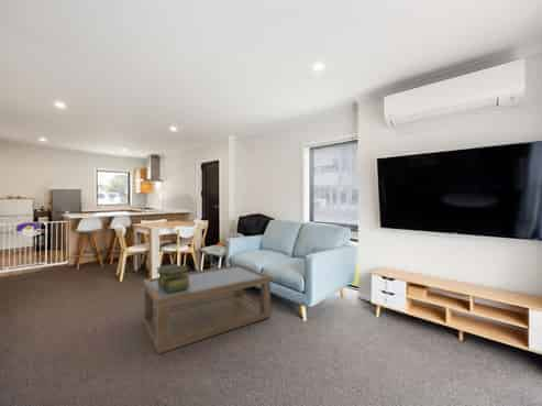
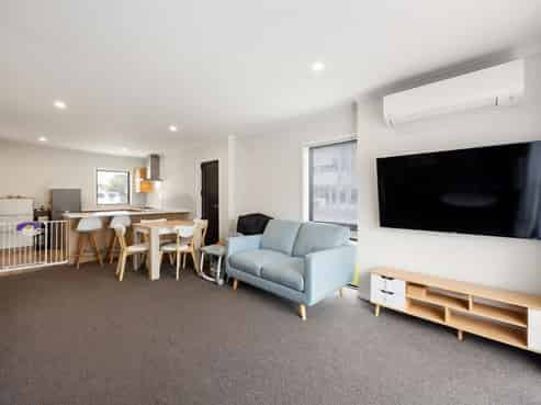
- coffee table [142,263,272,355]
- stack of books [155,263,190,293]
